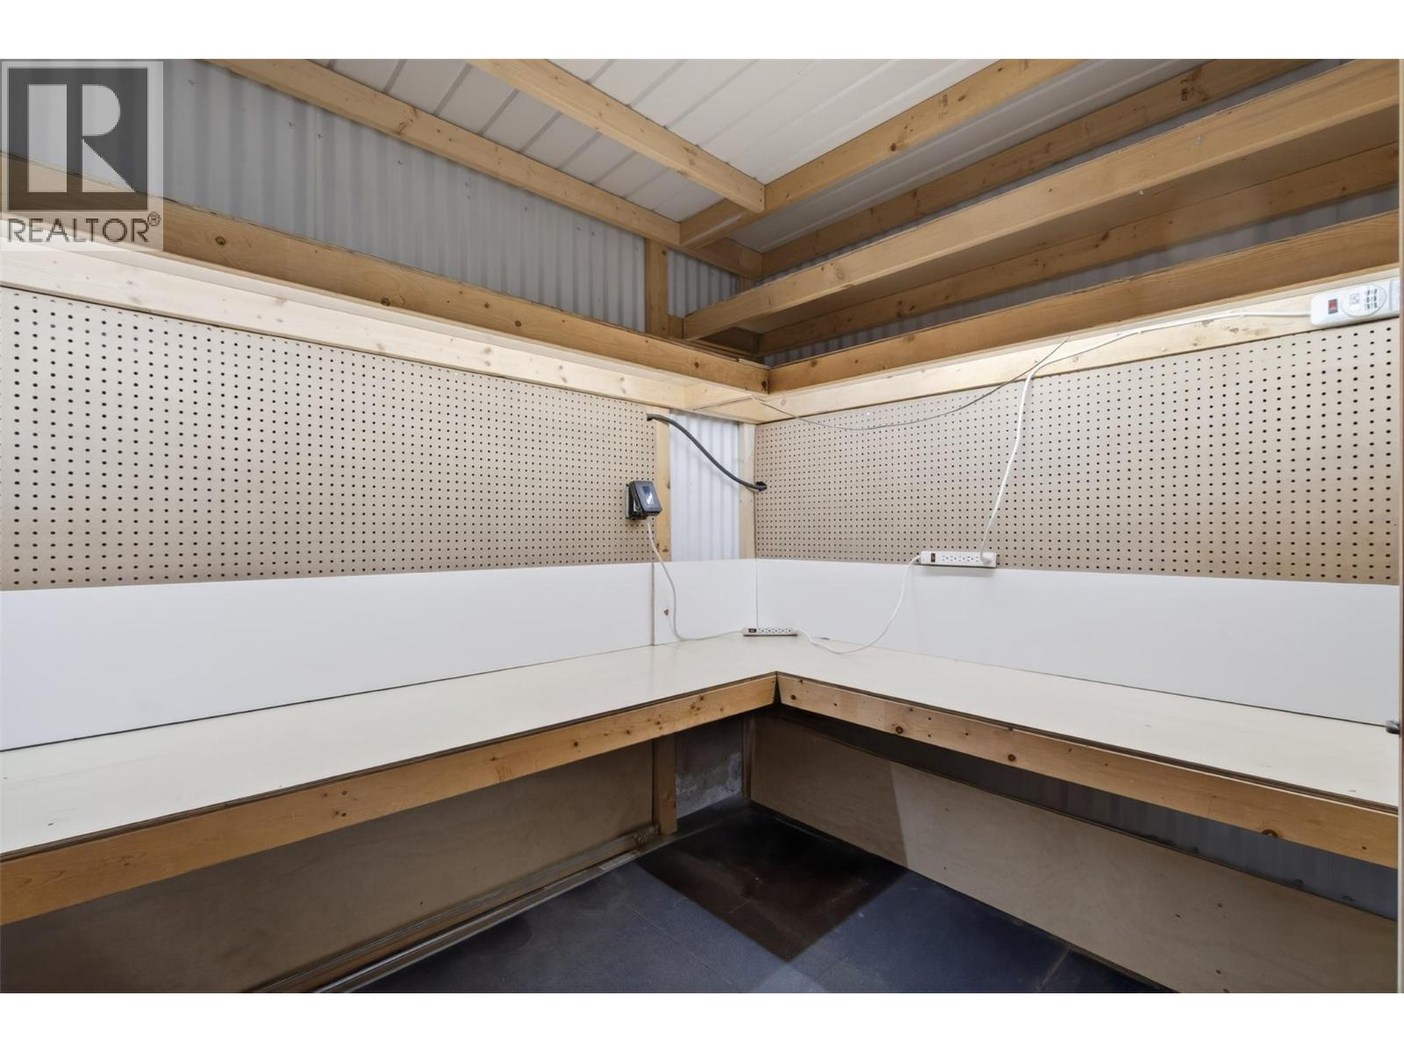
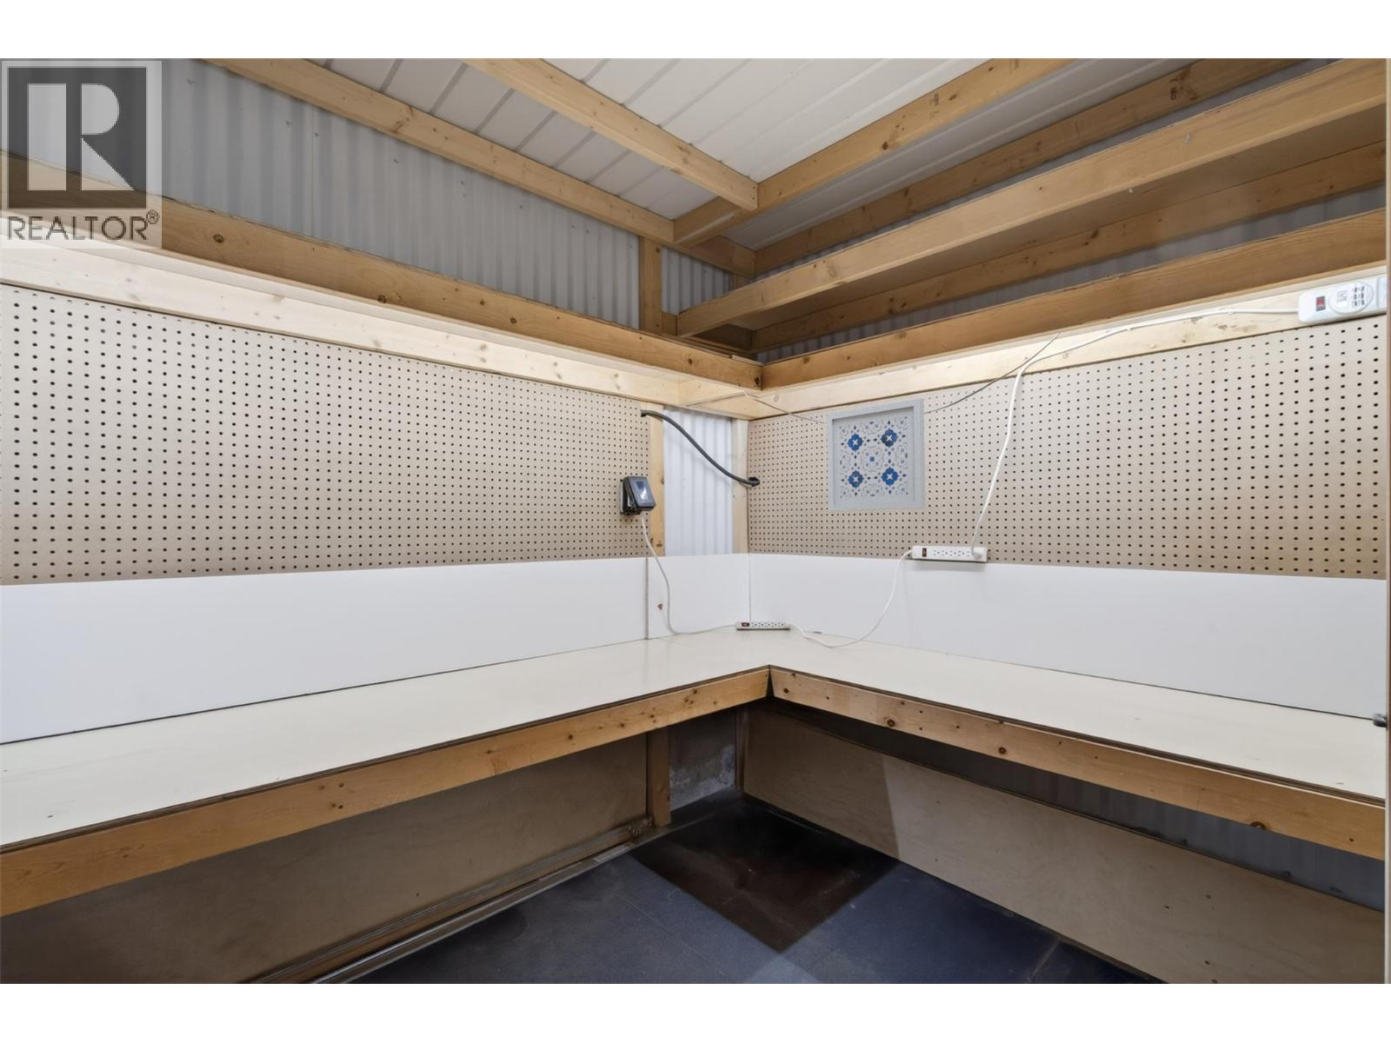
+ wall art [826,398,926,512]
